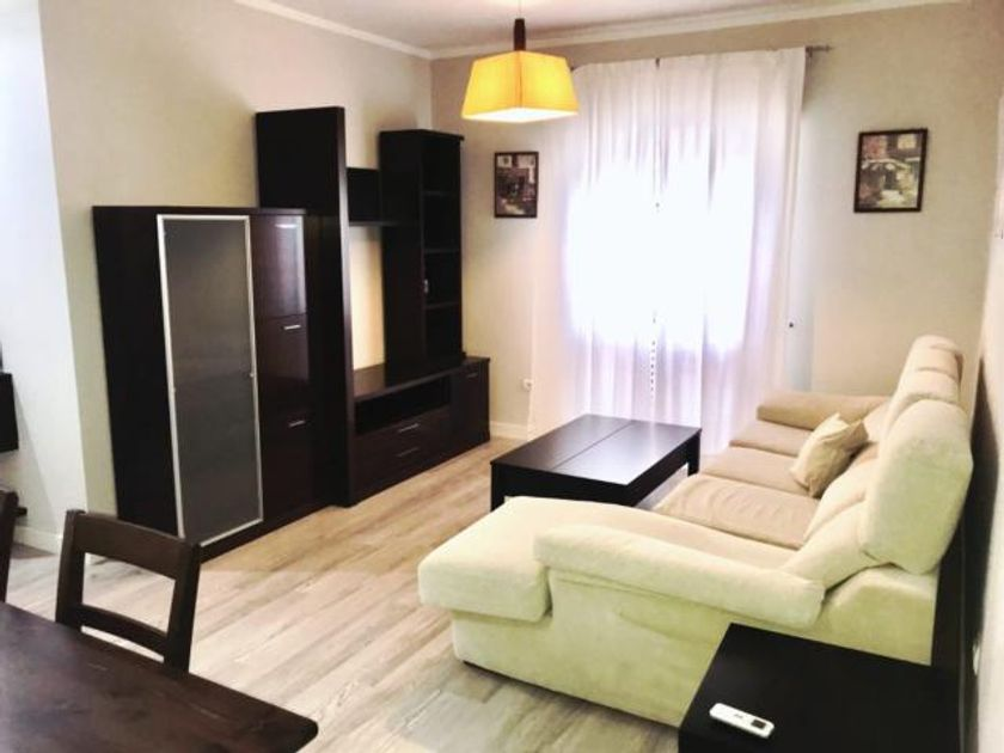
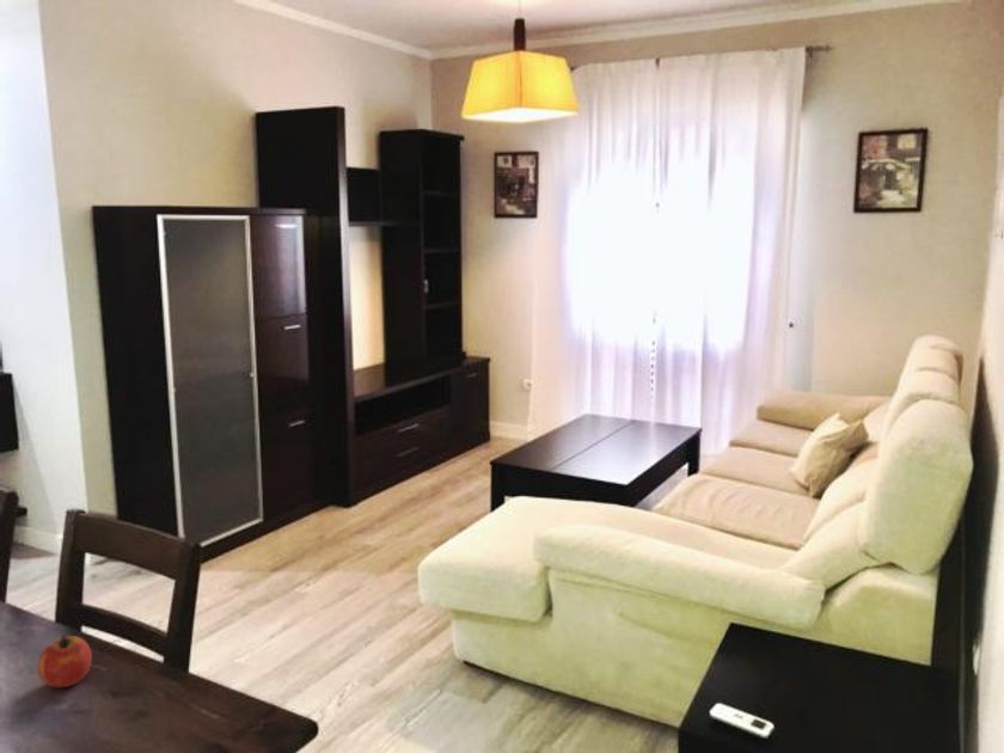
+ fruit [36,635,93,690]
